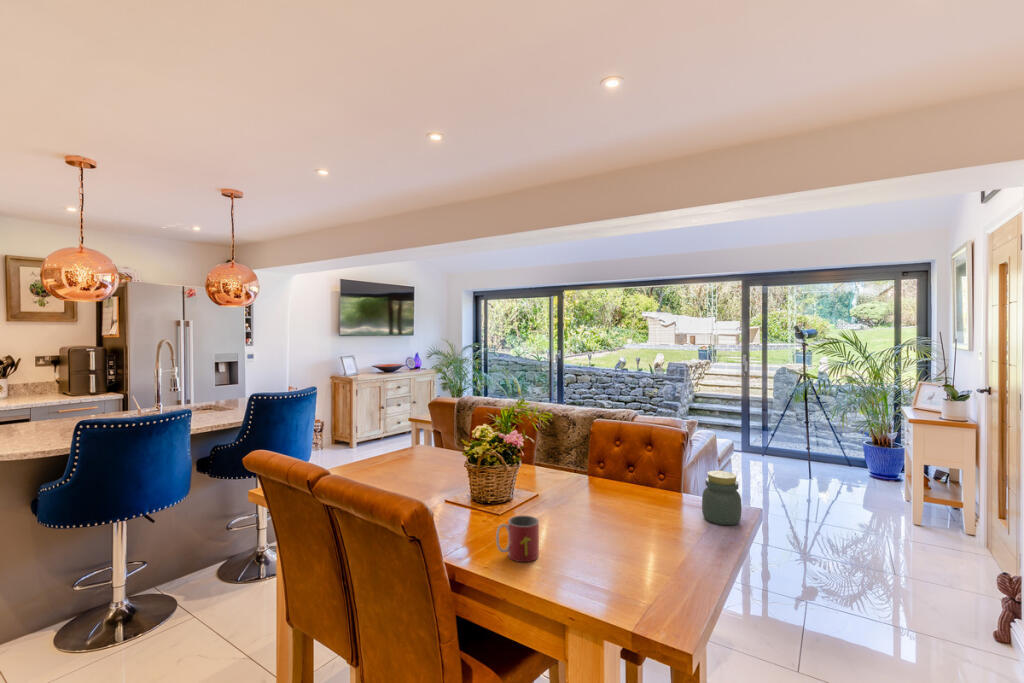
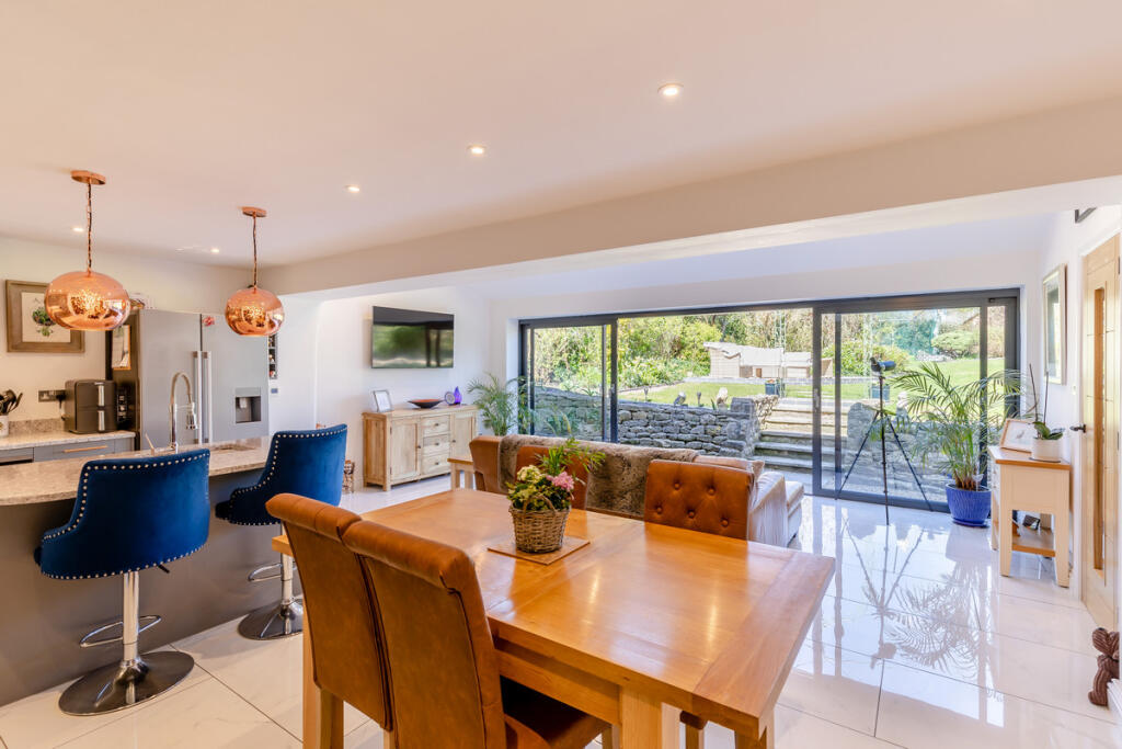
- mug [495,515,540,563]
- jar [701,470,743,526]
